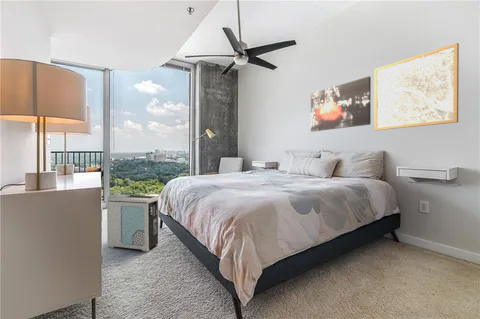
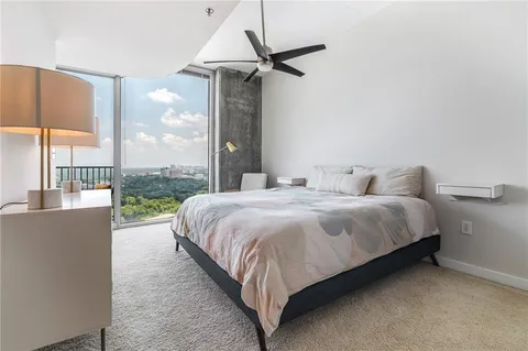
- wall art [310,75,372,133]
- air purifier [106,193,160,253]
- wall art [373,42,460,131]
